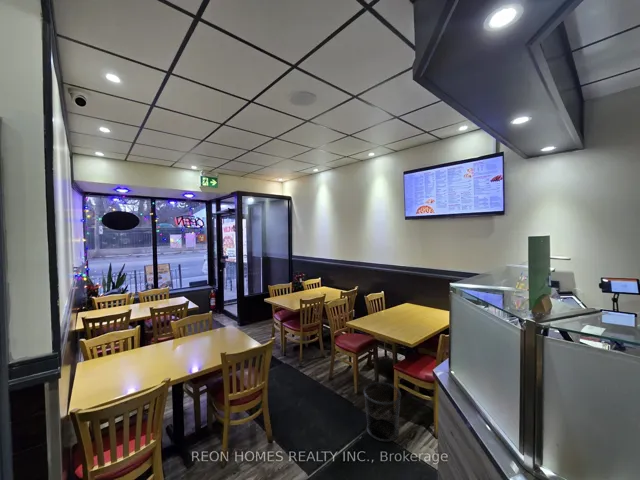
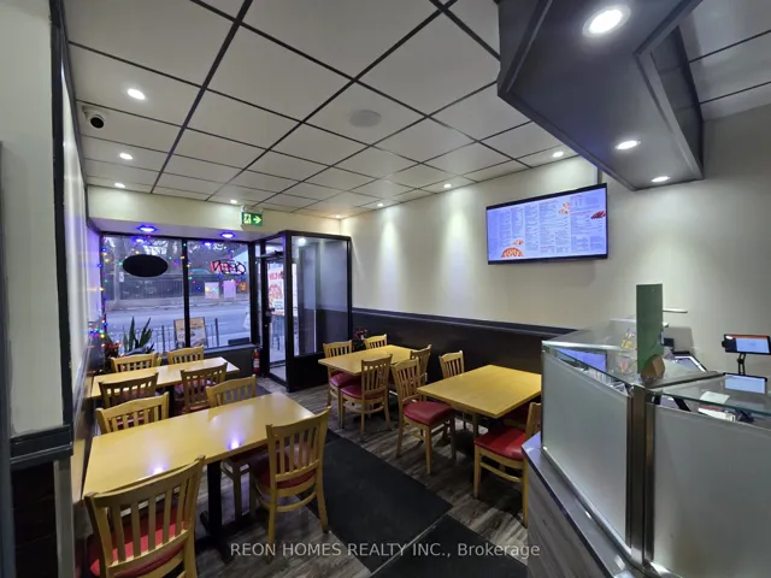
- waste bin [363,381,402,442]
